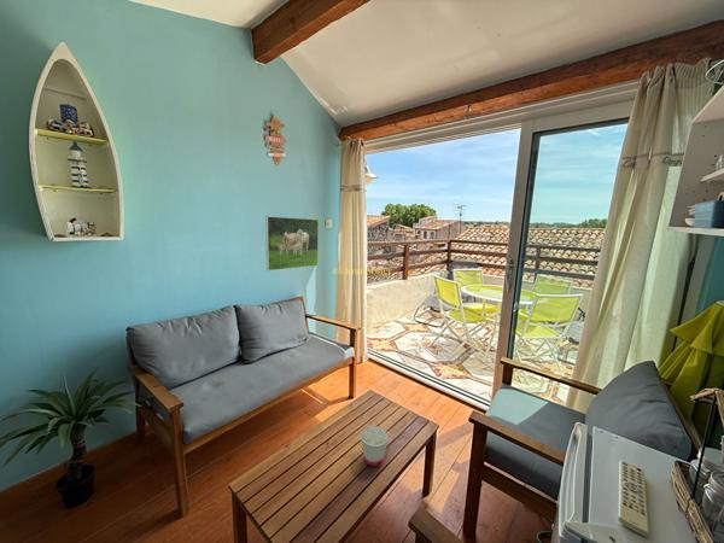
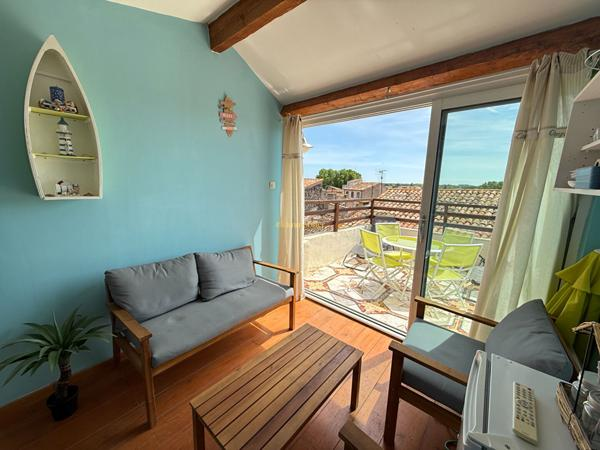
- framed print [264,215,320,272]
- cup [360,425,390,468]
